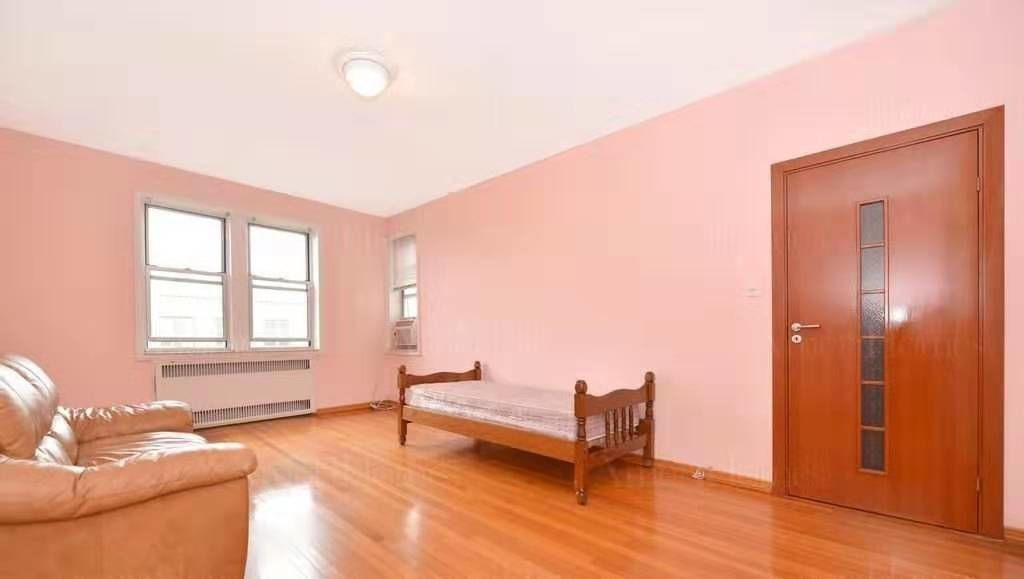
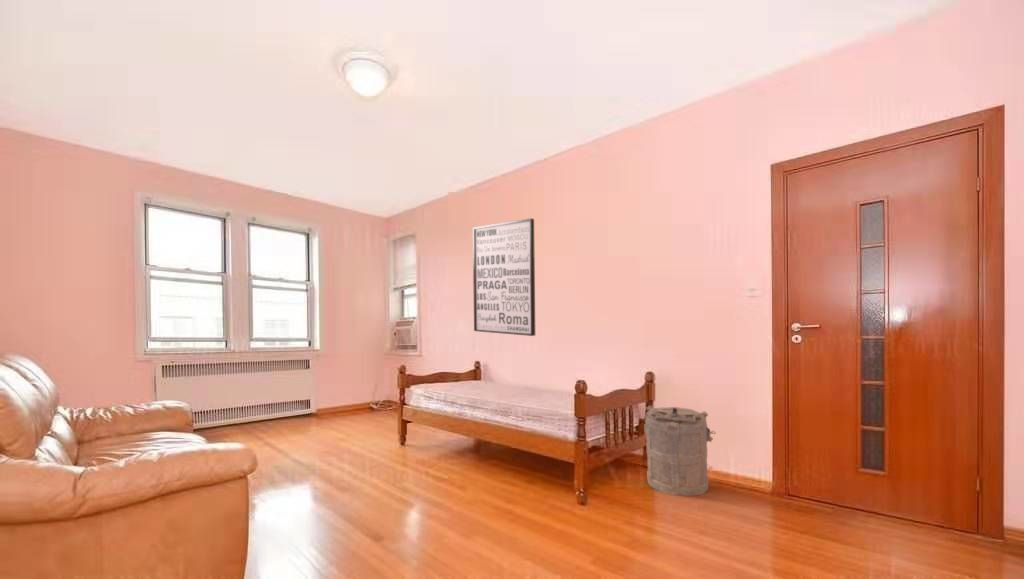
+ laundry hamper [643,405,717,497]
+ wall art [472,217,536,337]
